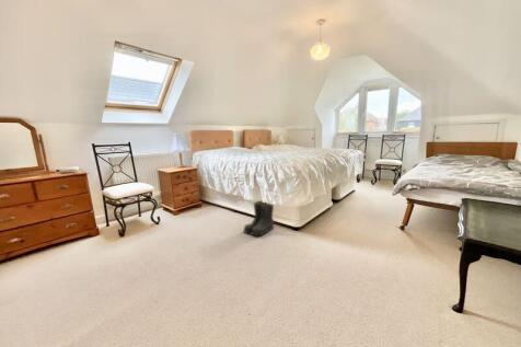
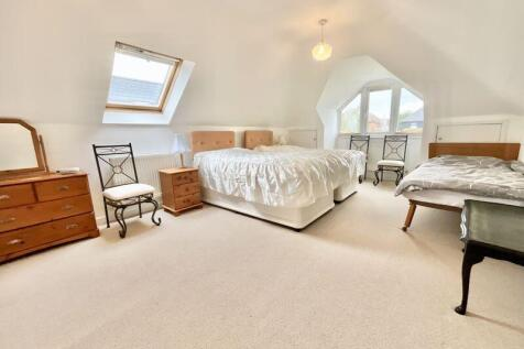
- boots [242,199,275,238]
